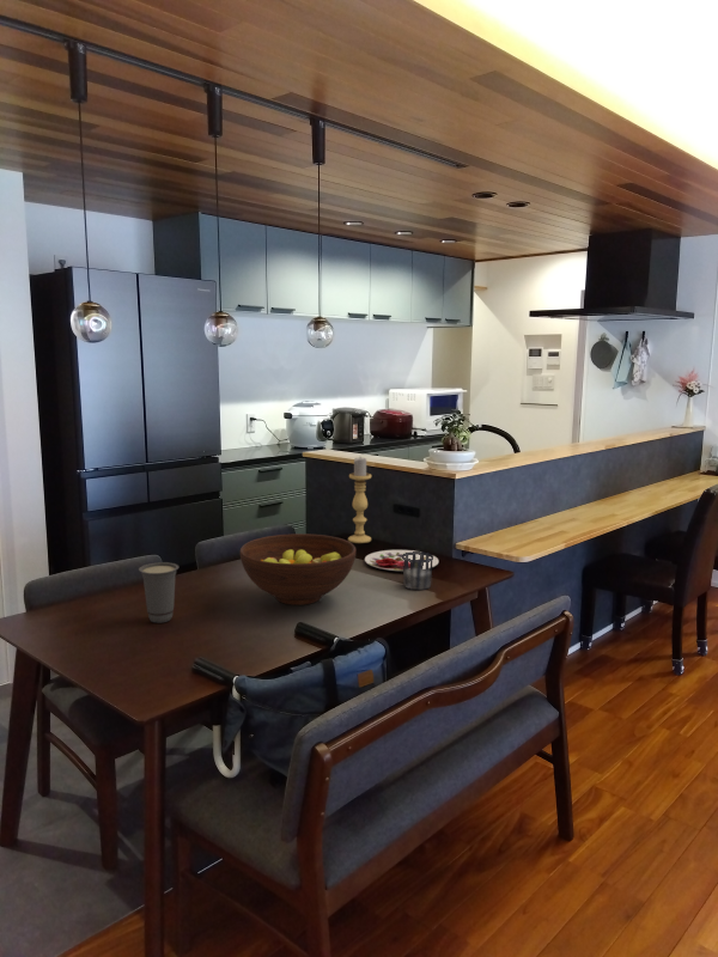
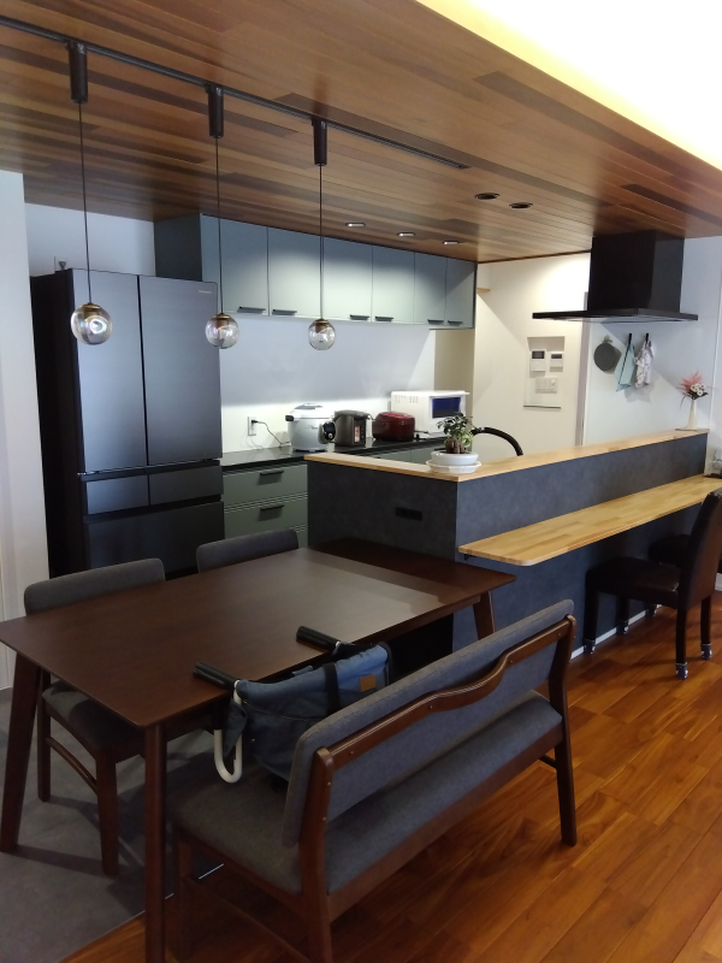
- fruit bowl [239,532,357,606]
- plate [364,549,439,572]
- candle holder [347,457,372,544]
- cup [402,550,434,591]
- cup [138,561,180,624]
